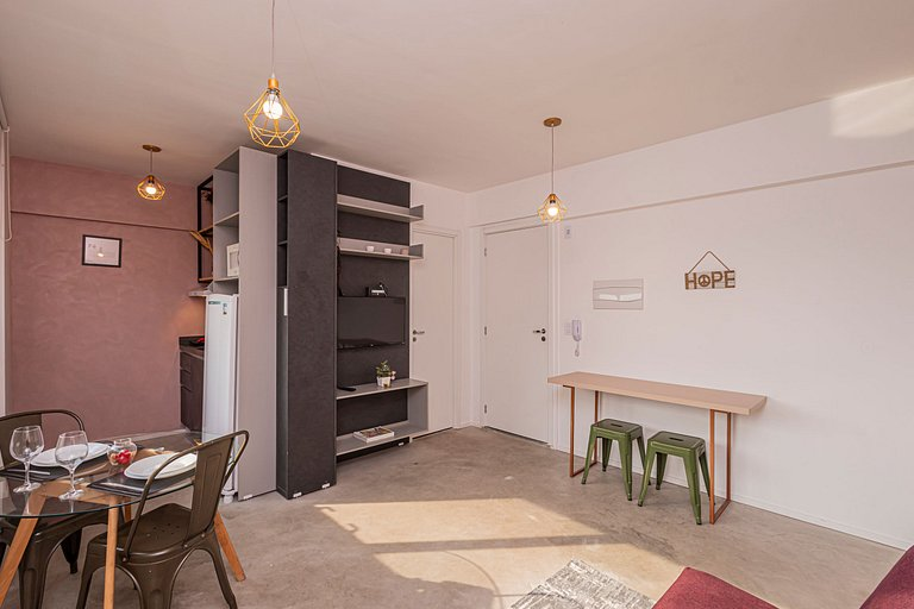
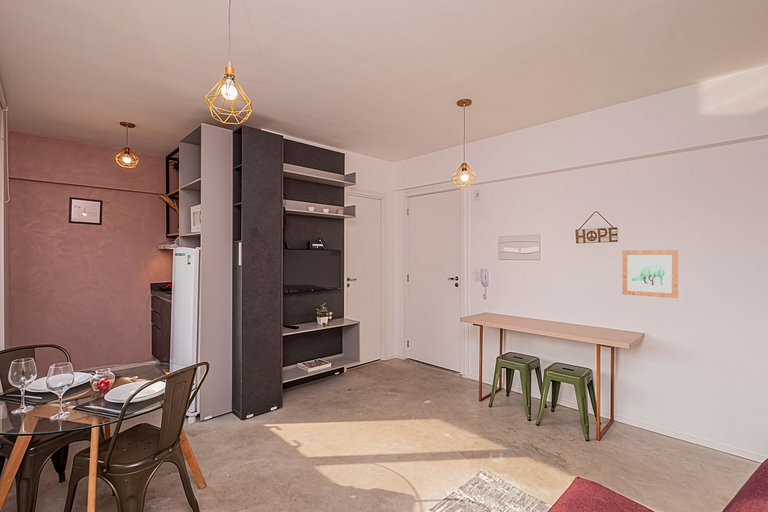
+ wall art [621,249,679,299]
